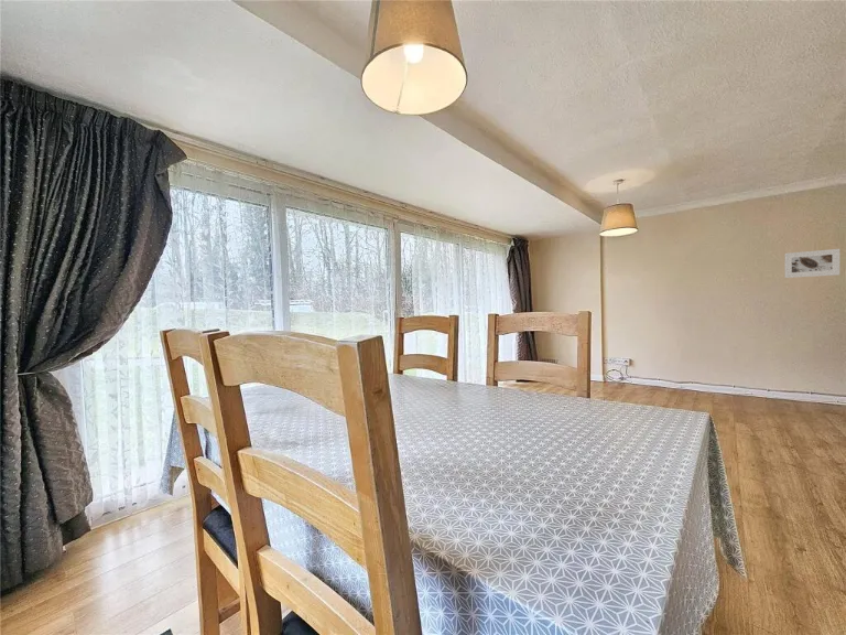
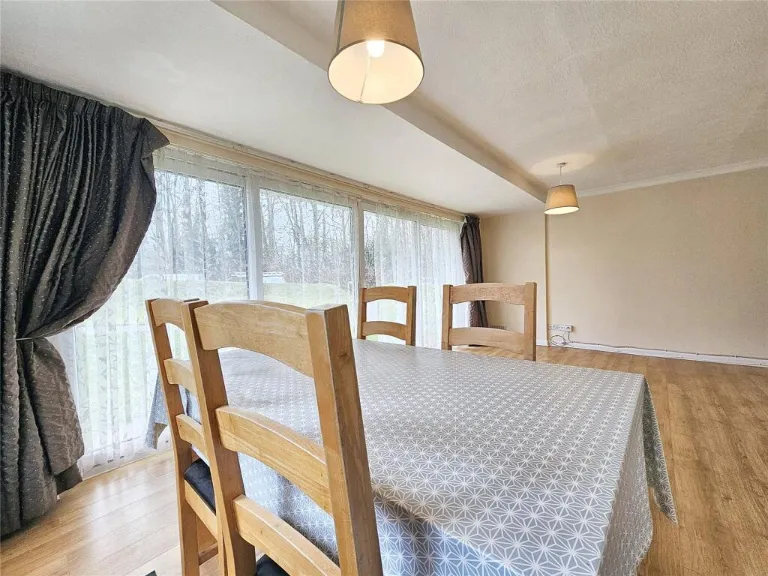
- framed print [784,248,840,279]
